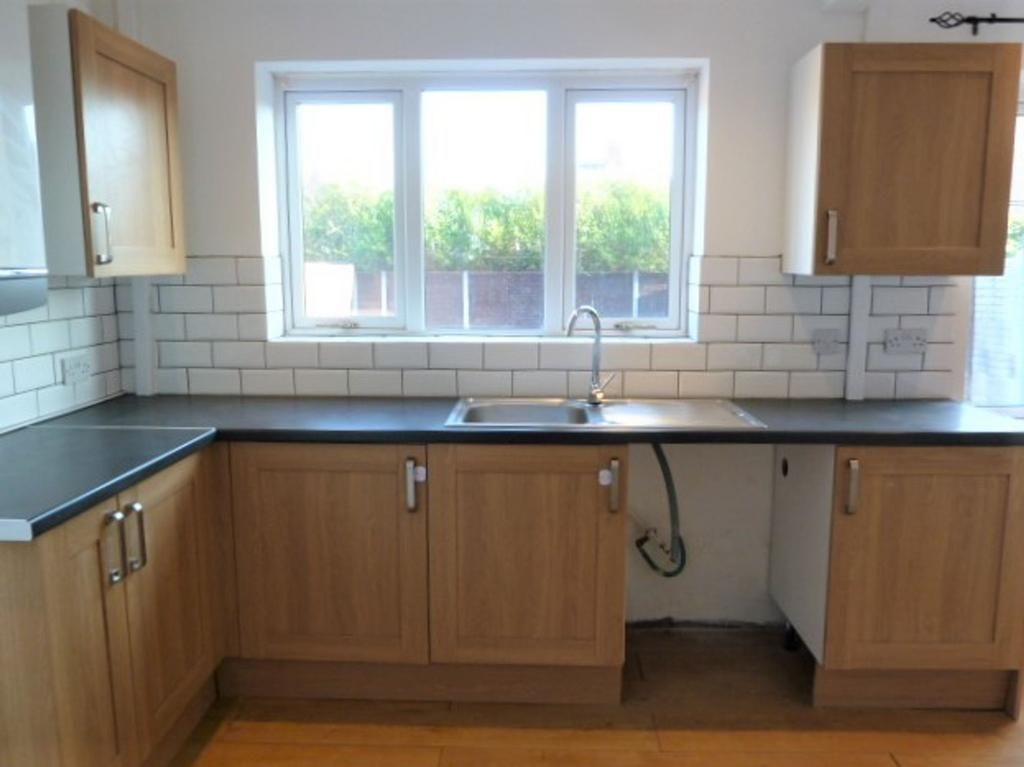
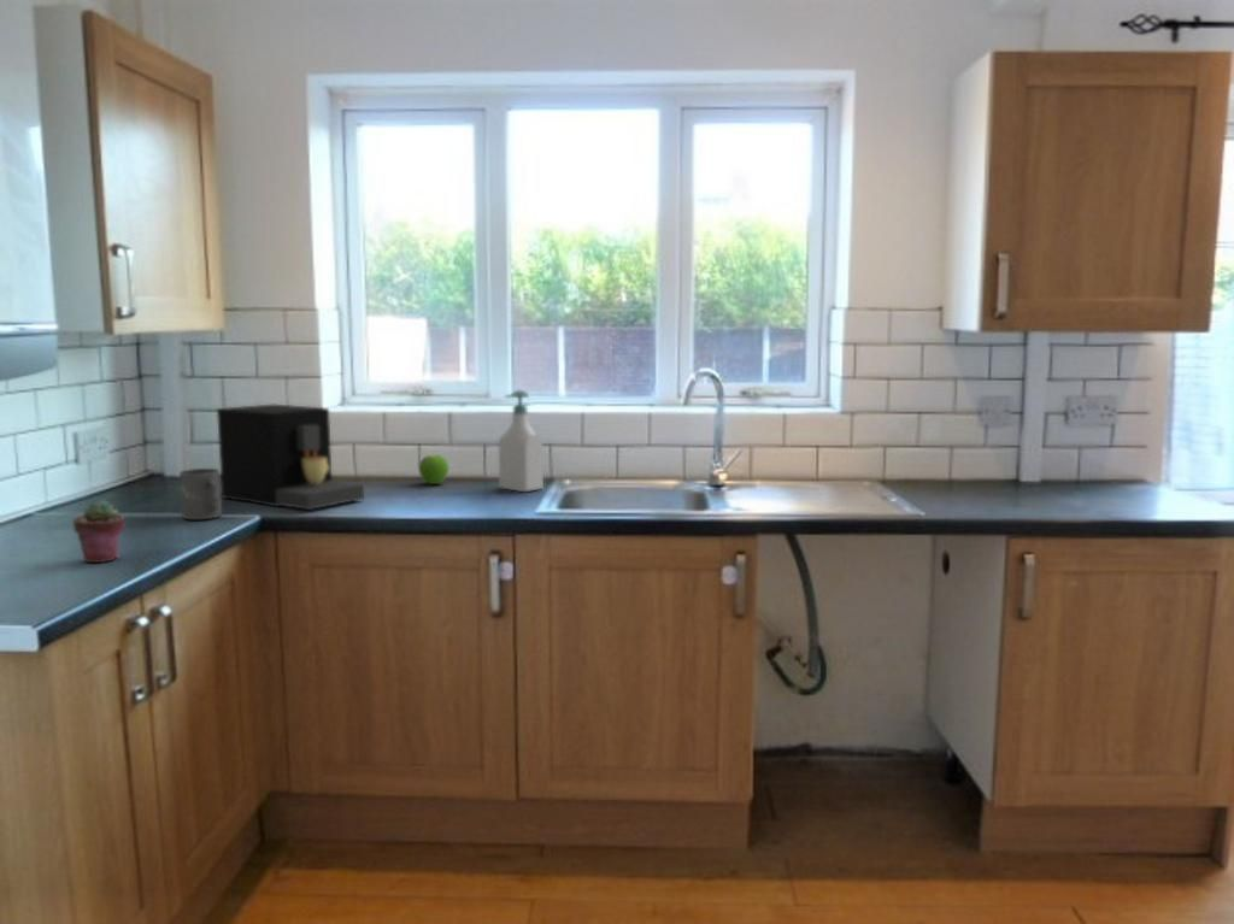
+ potted succulent [72,499,125,564]
+ mug [178,467,223,520]
+ coffee maker [216,404,365,511]
+ fruit [418,454,449,485]
+ soap bottle [498,389,545,493]
